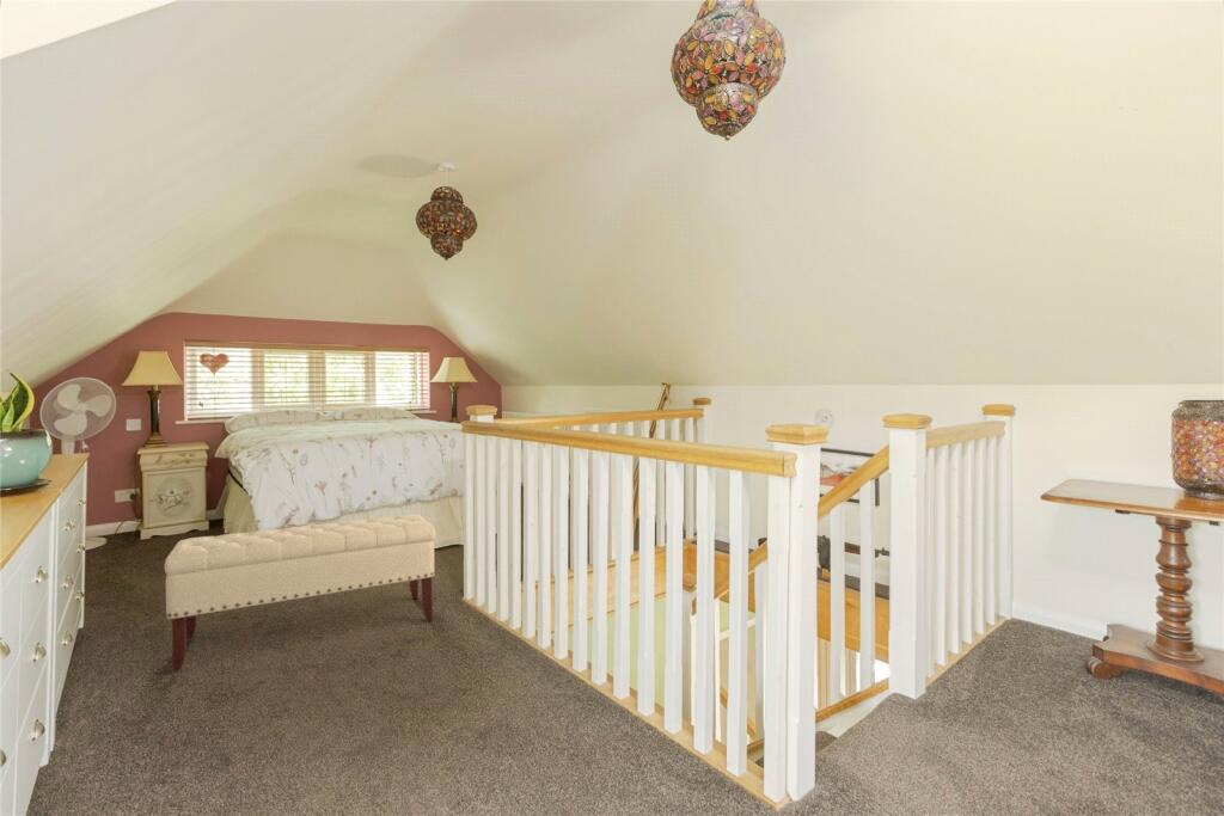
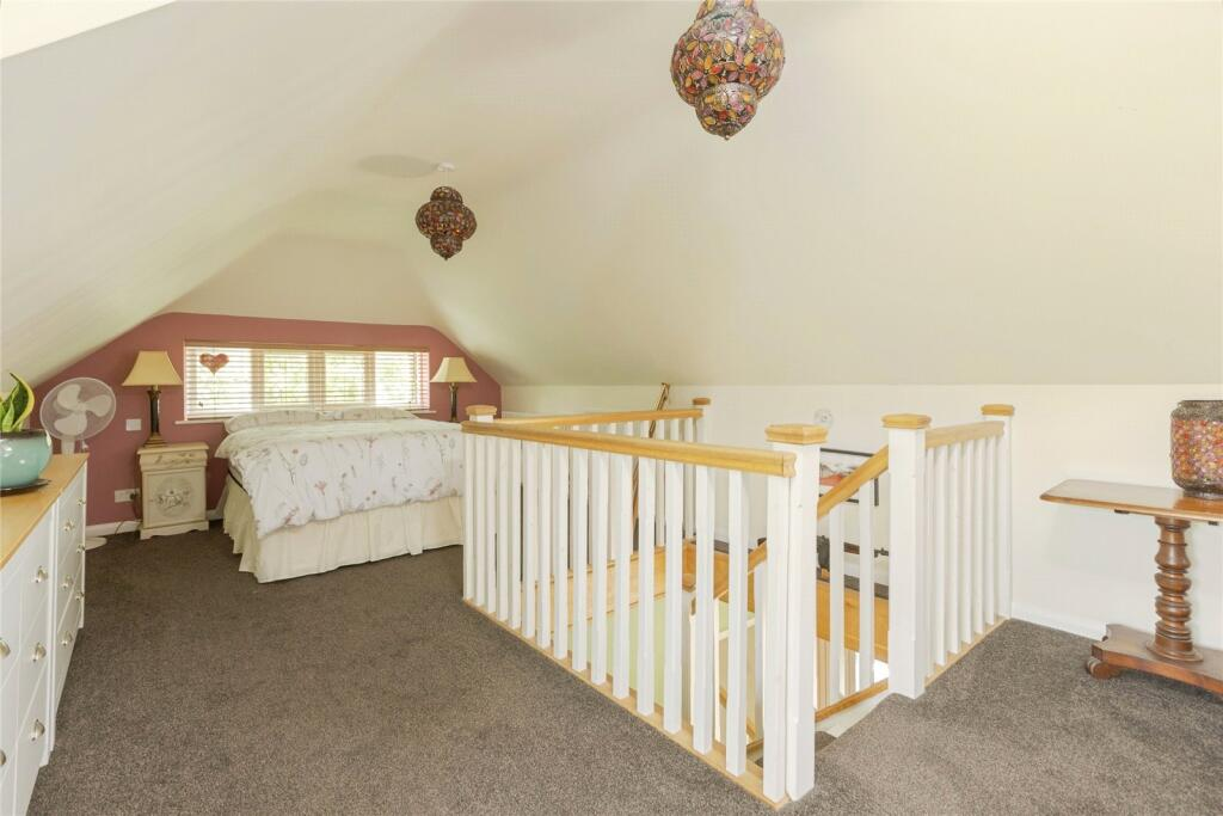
- bench [164,514,436,673]
